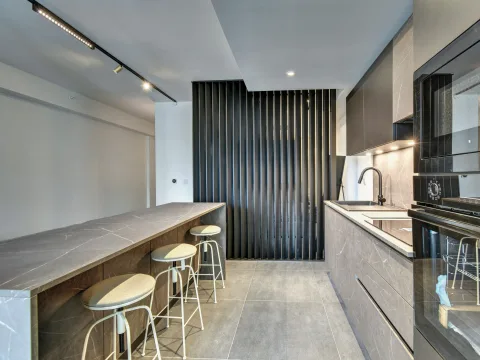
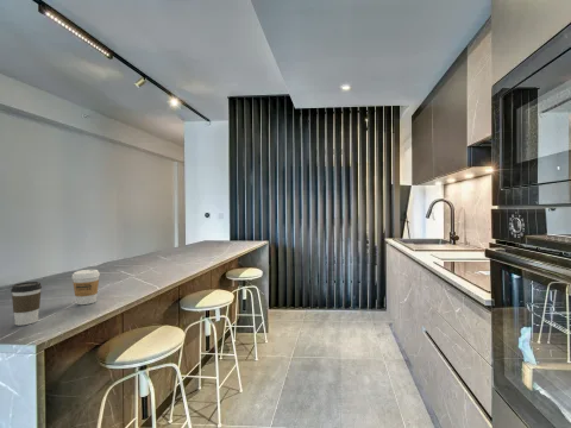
+ coffee cup [71,269,101,306]
+ coffee cup [10,281,43,327]
